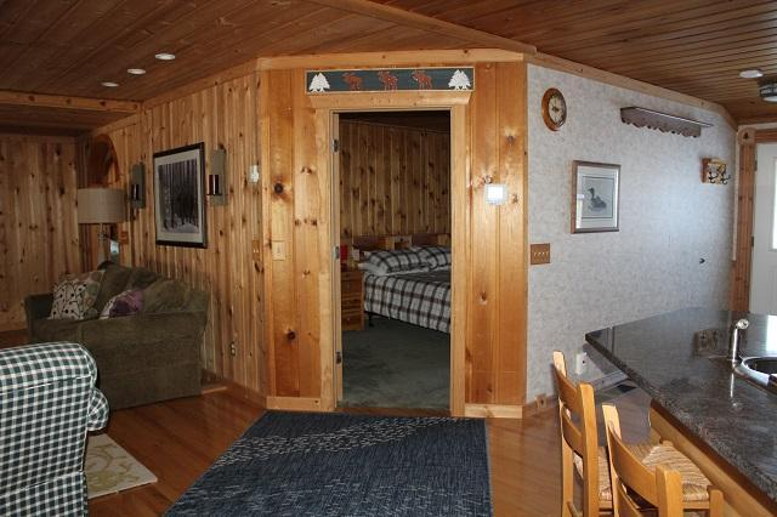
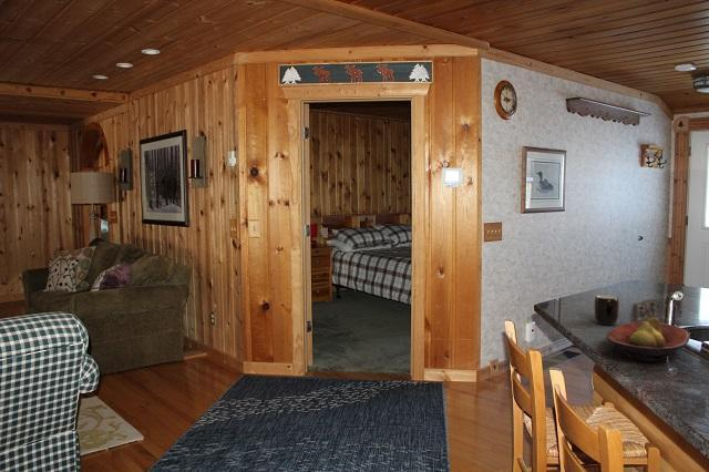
+ fruit bowl [606,316,690,363]
+ mug [594,294,620,327]
